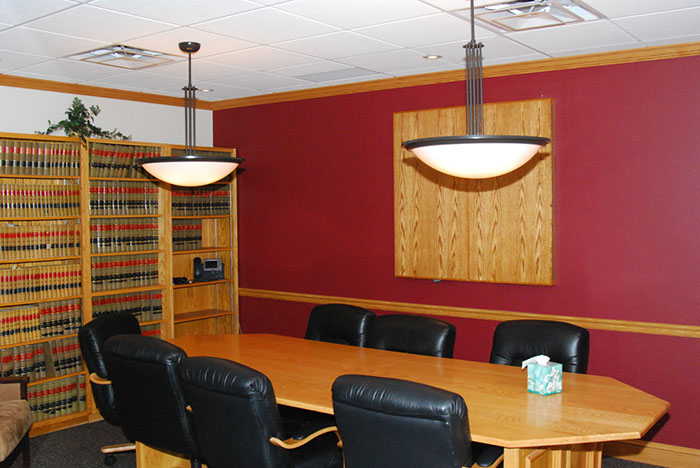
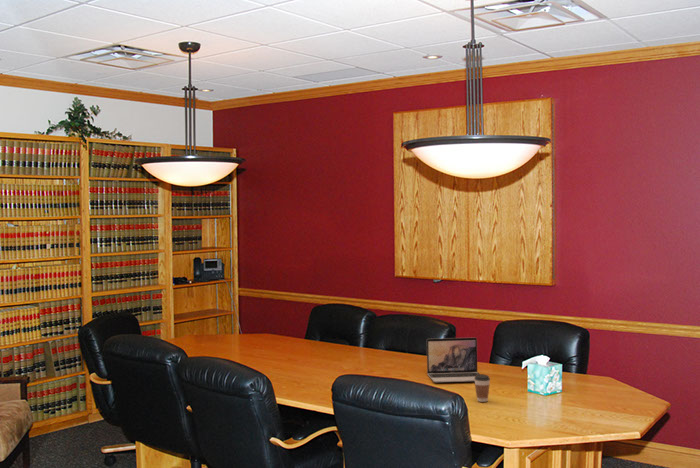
+ coffee cup [474,373,491,403]
+ laptop [426,337,480,383]
